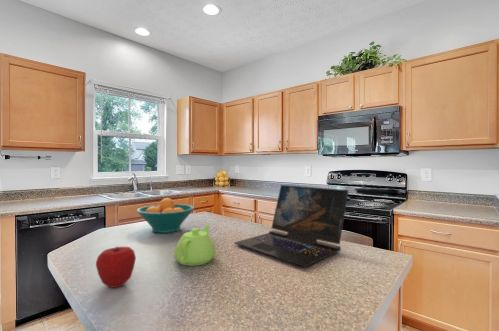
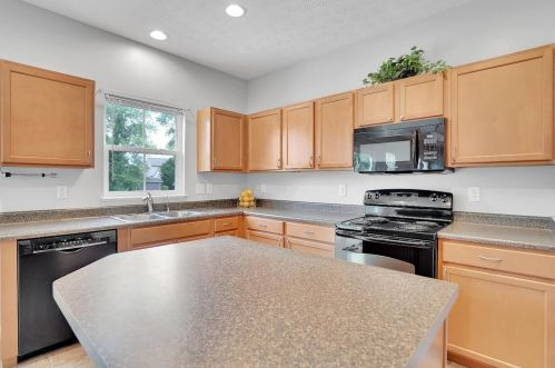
- teapot [173,222,216,267]
- apple [95,246,137,289]
- fruit bowl [135,197,195,234]
- laptop [233,184,349,268]
